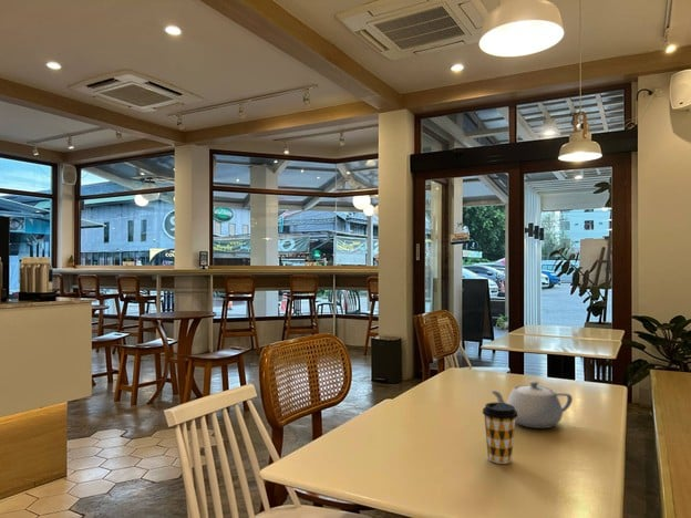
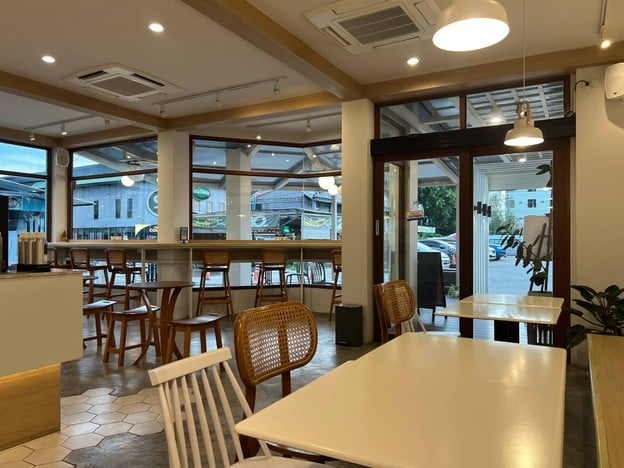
- coffee cup [482,402,518,465]
- teapot [488,380,574,429]
